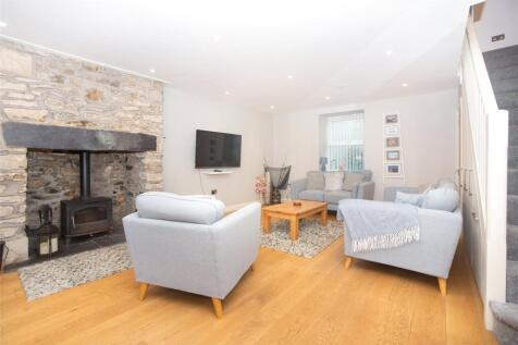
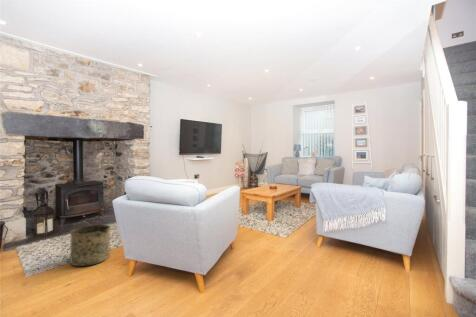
+ bucket [68,223,111,267]
